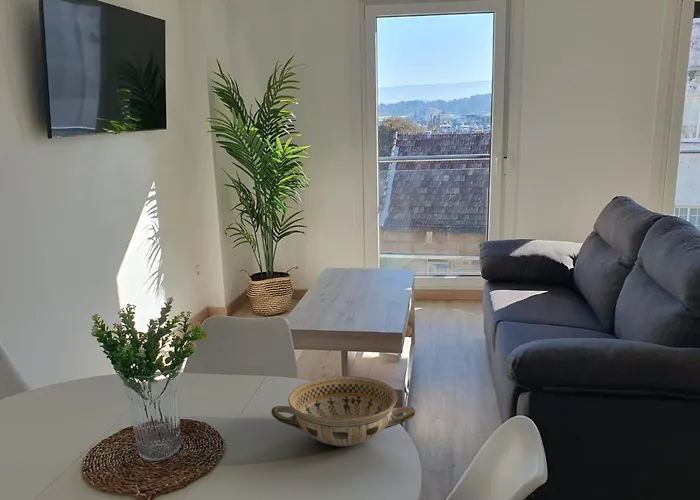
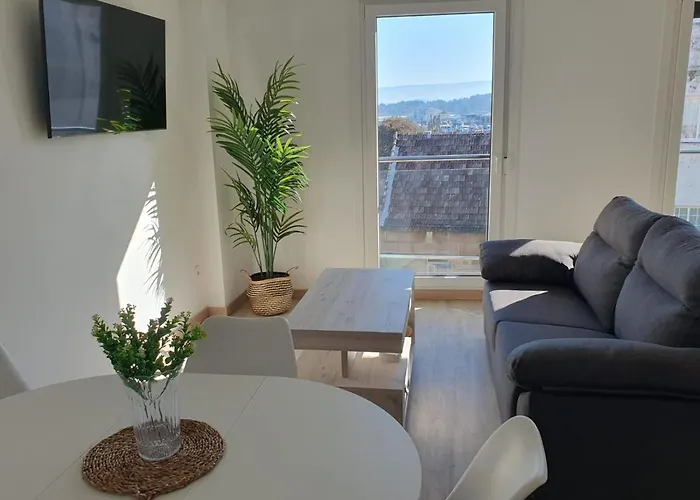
- ceramic bowl [270,375,416,448]
